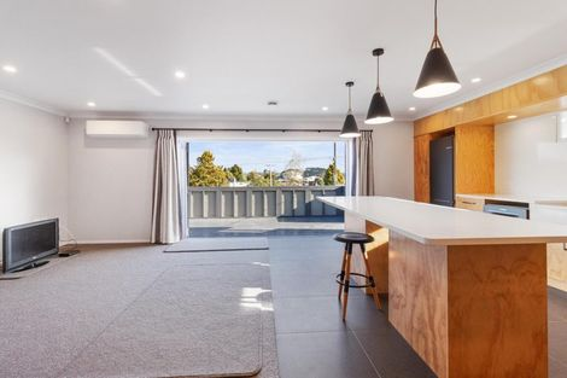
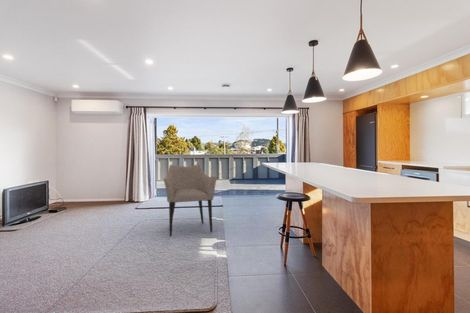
+ armchair [163,163,218,237]
